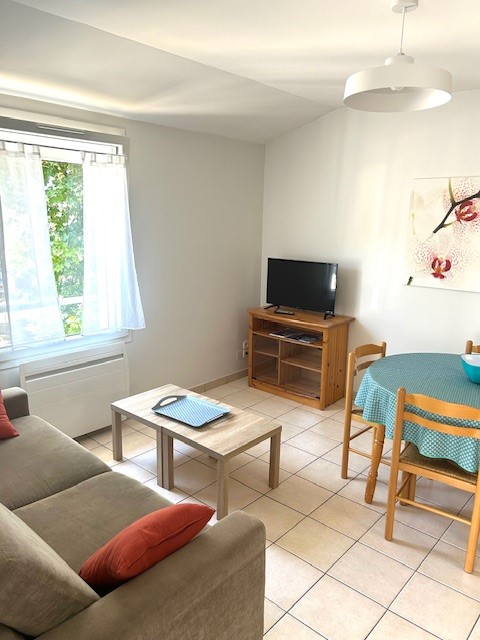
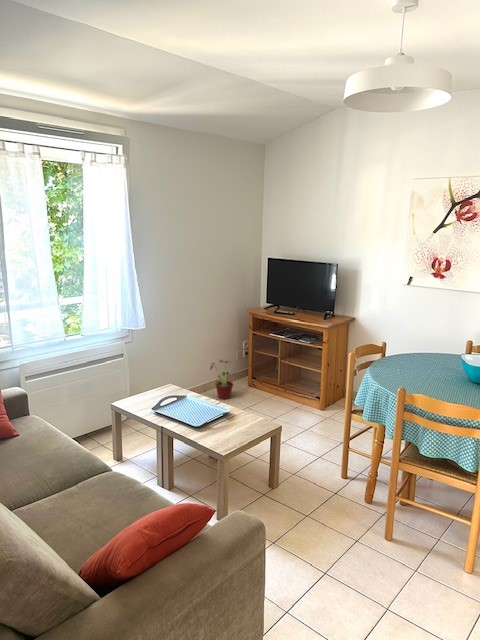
+ potted plant [209,358,238,400]
